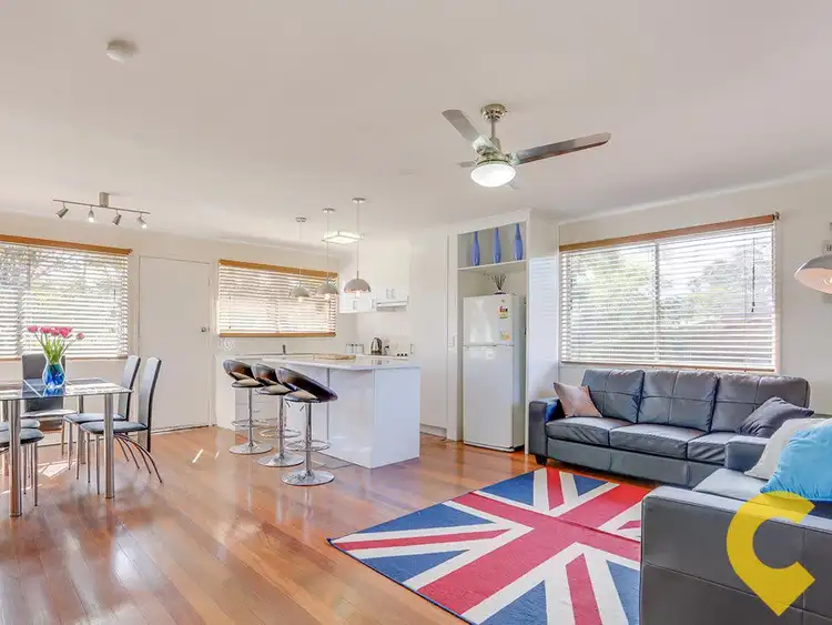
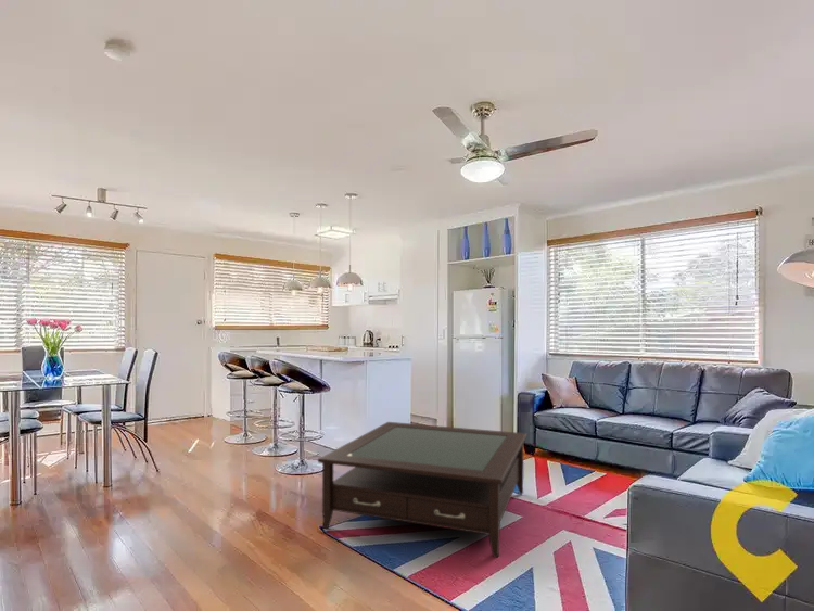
+ coffee table [317,421,529,559]
